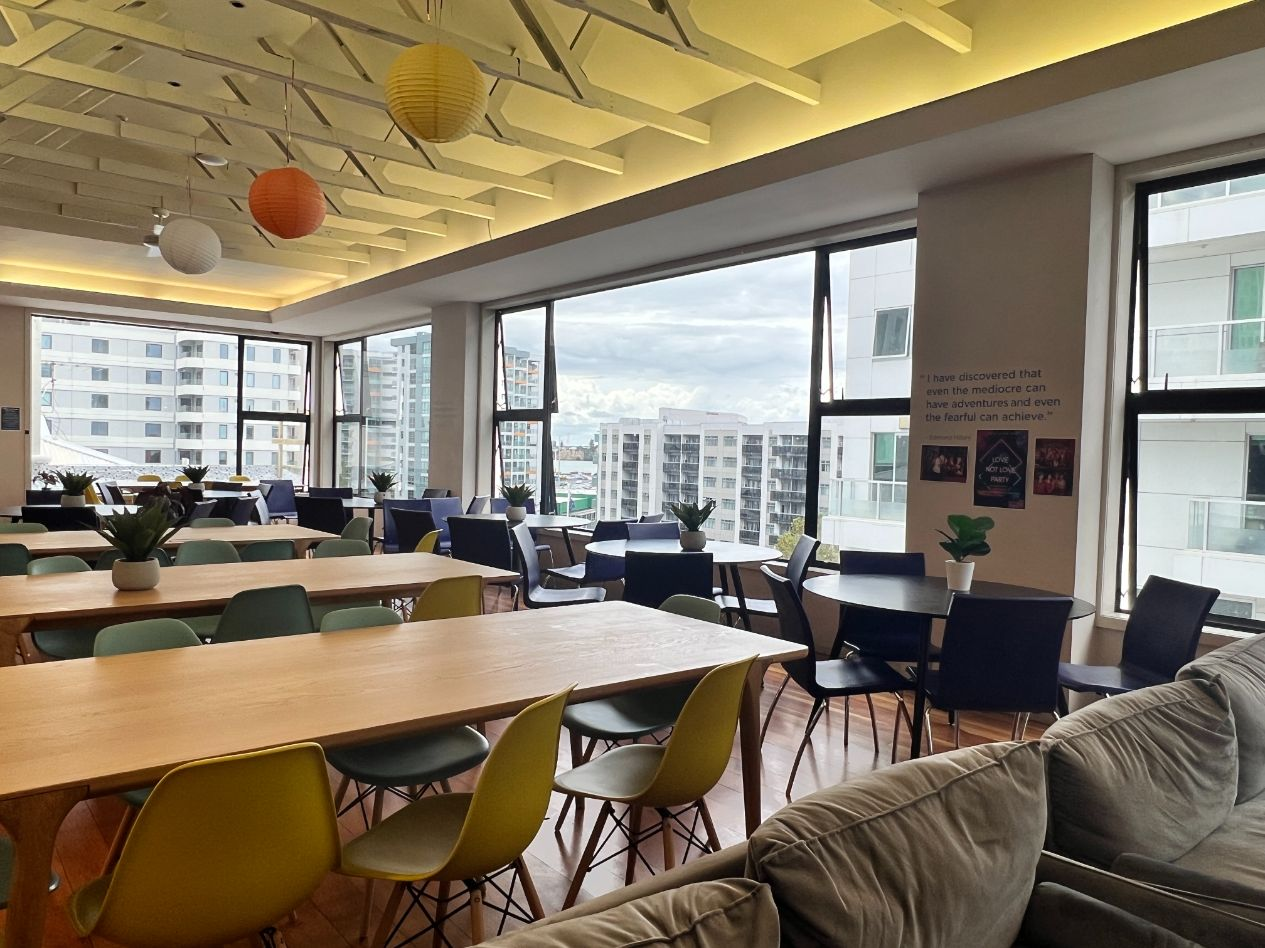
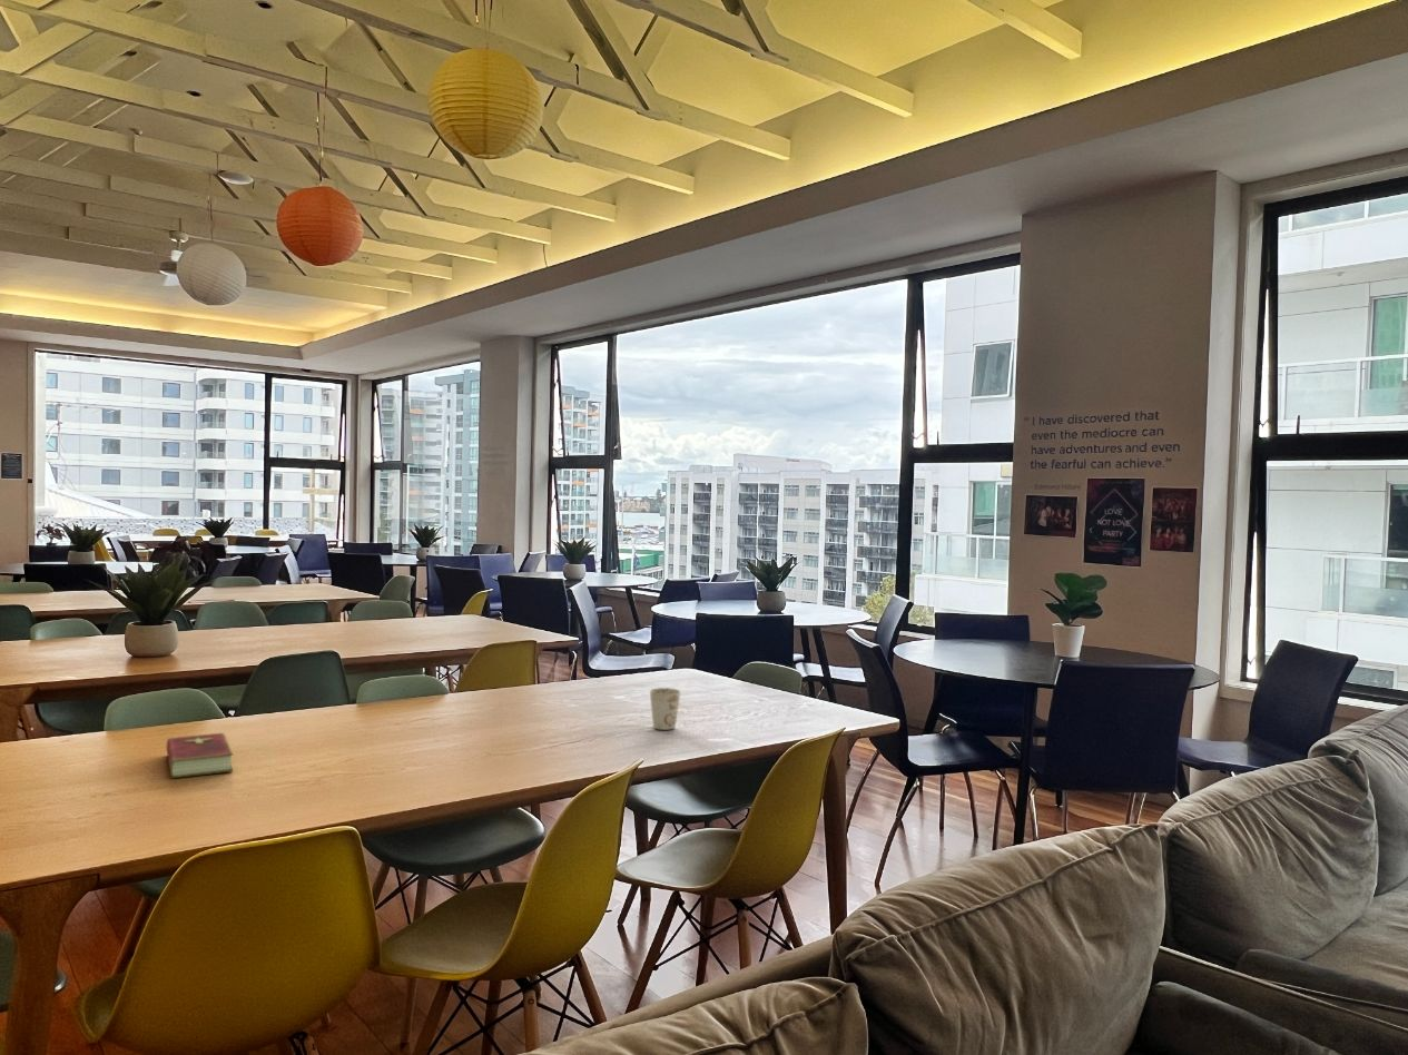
+ hardcover book [166,731,234,779]
+ mug [649,687,681,731]
